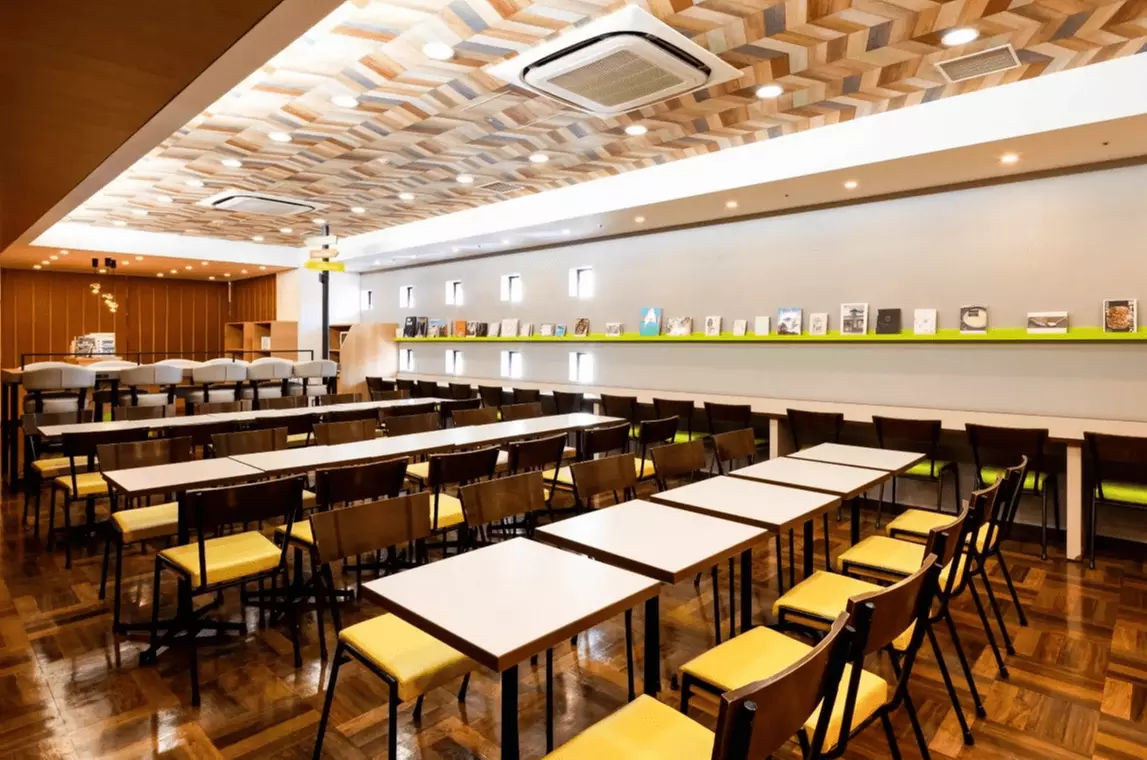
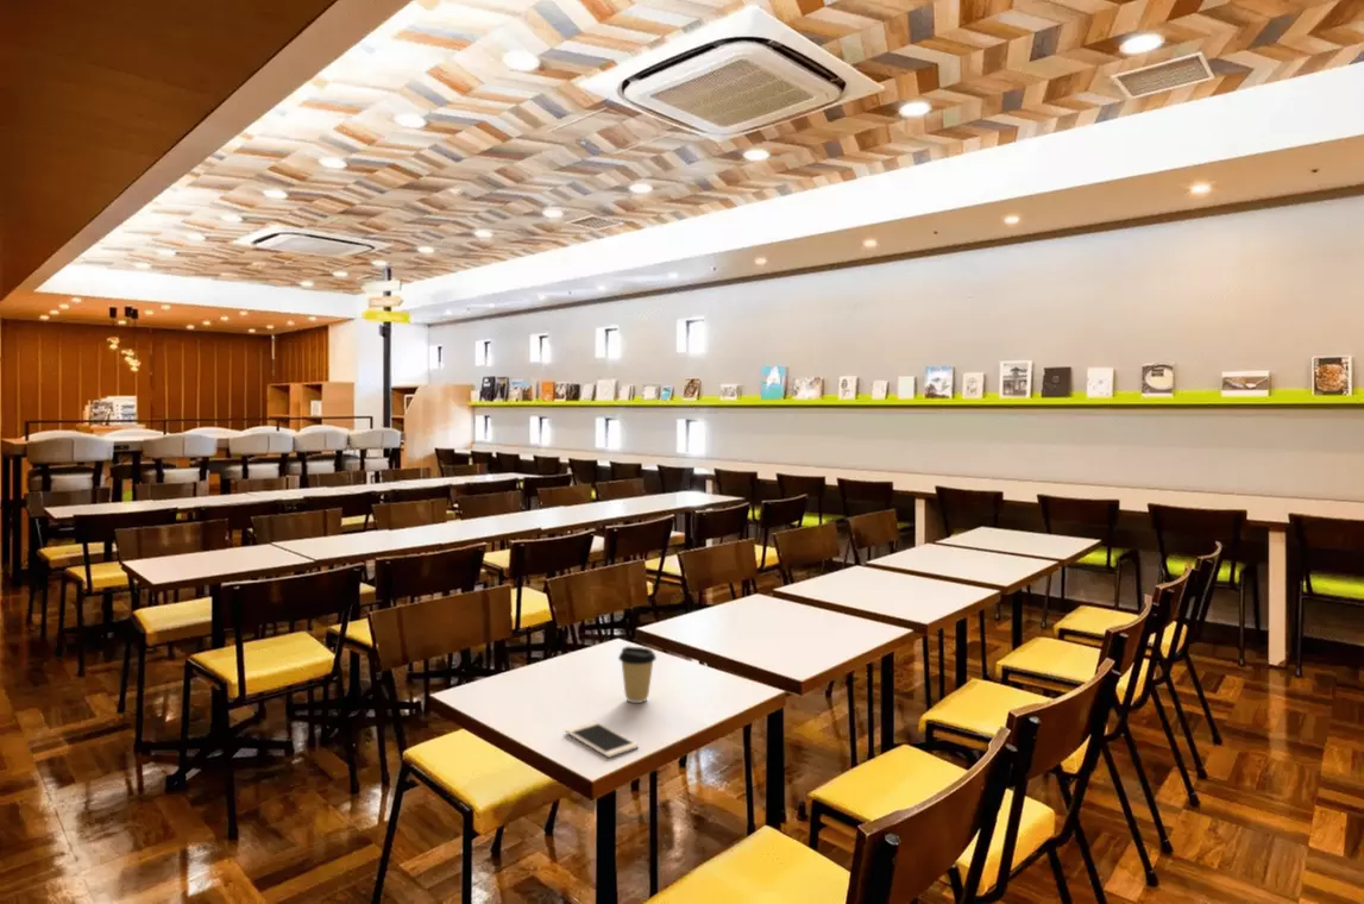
+ cell phone [564,720,640,759]
+ coffee cup [617,645,658,704]
